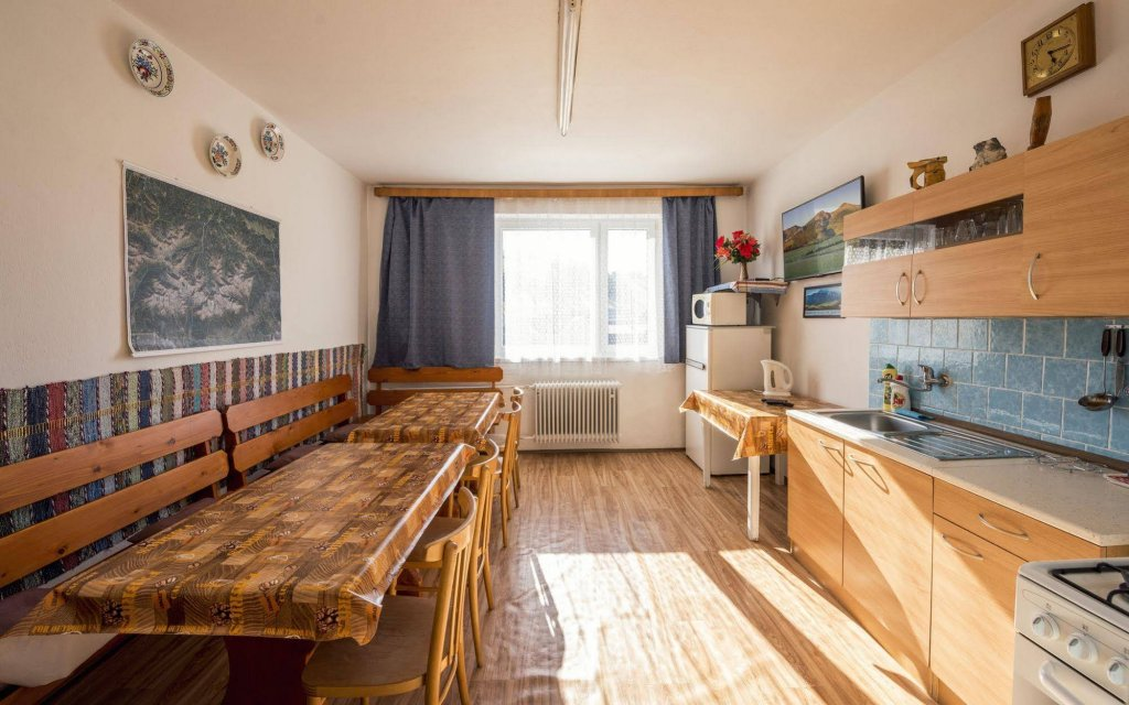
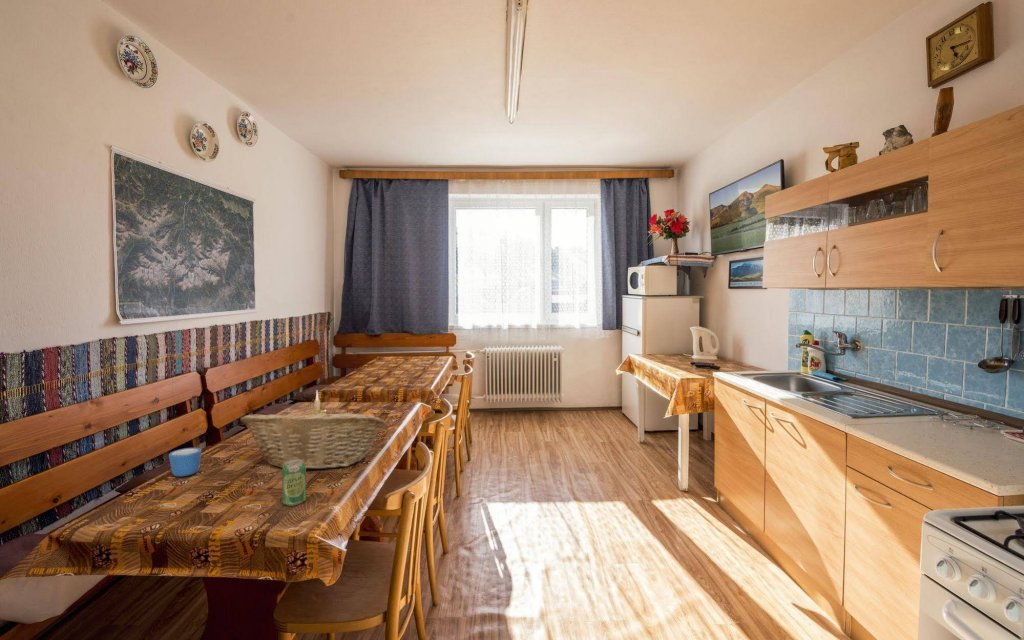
+ candle holder [307,390,327,415]
+ beverage can [281,459,307,507]
+ fruit basket [239,406,387,471]
+ mug [168,447,202,478]
